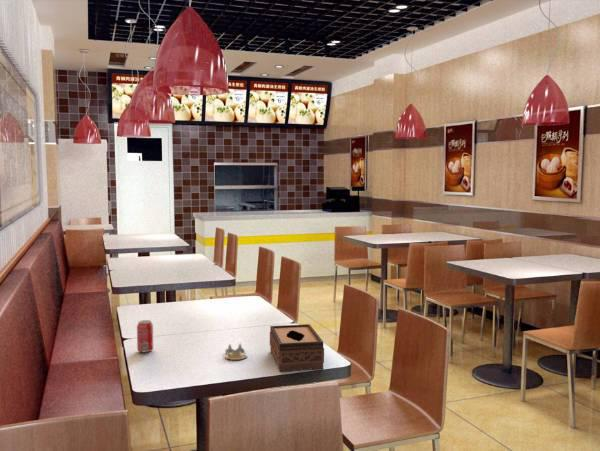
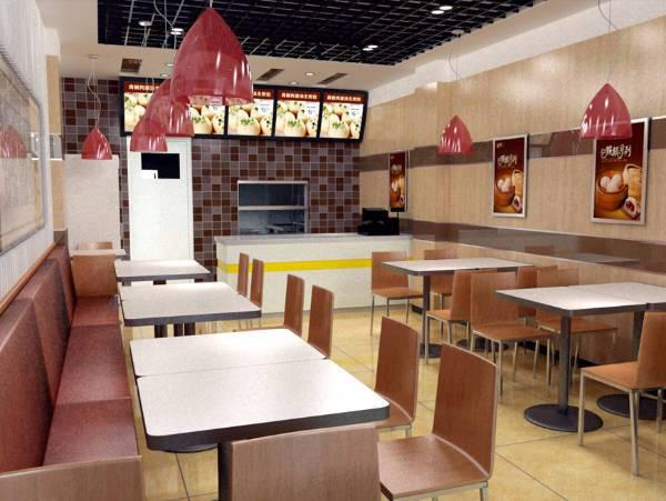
- salt and pepper shaker set [224,343,248,361]
- tissue box [269,323,325,372]
- beverage can [136,319,154,353]
